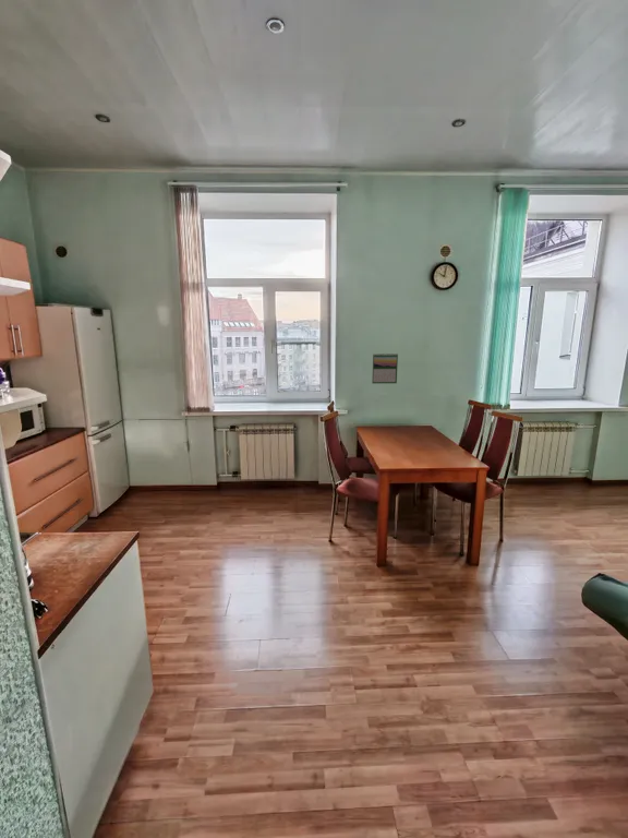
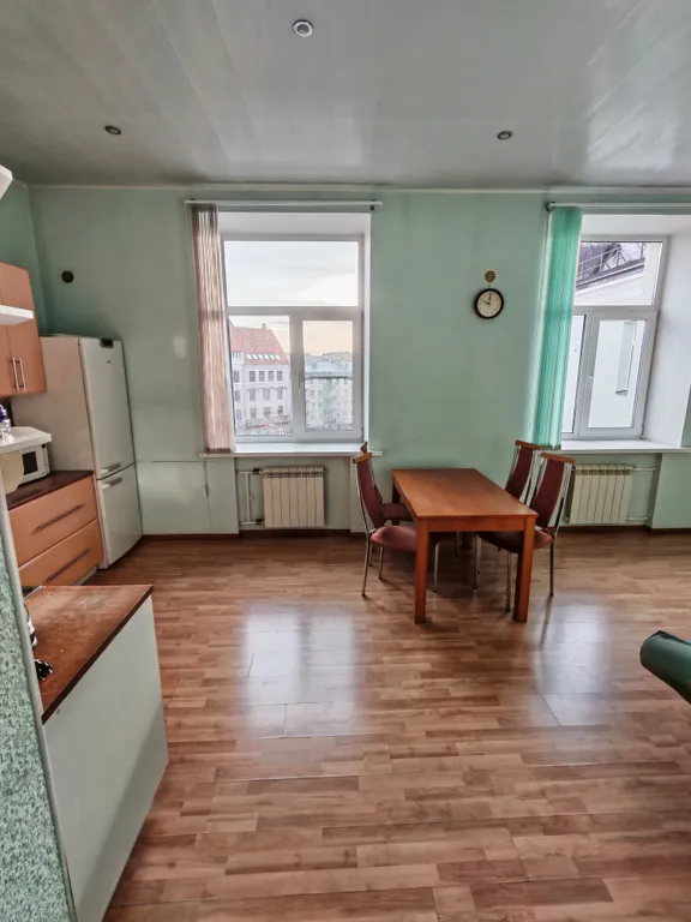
- calendar [371,351,399,384]
